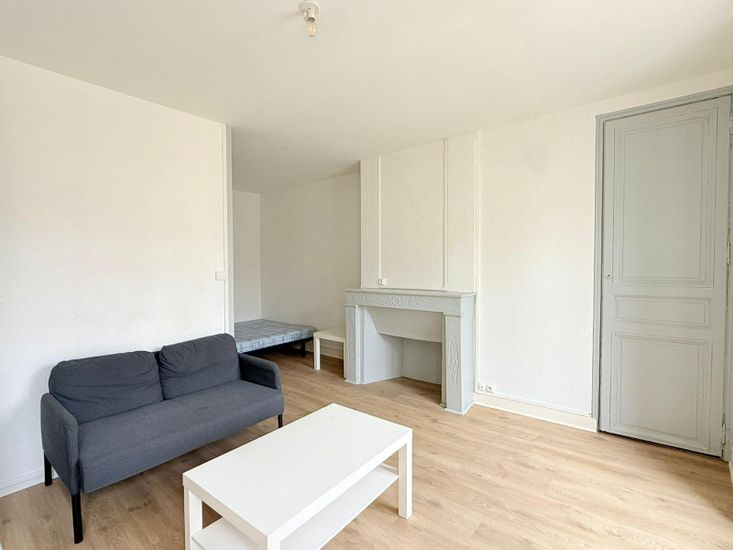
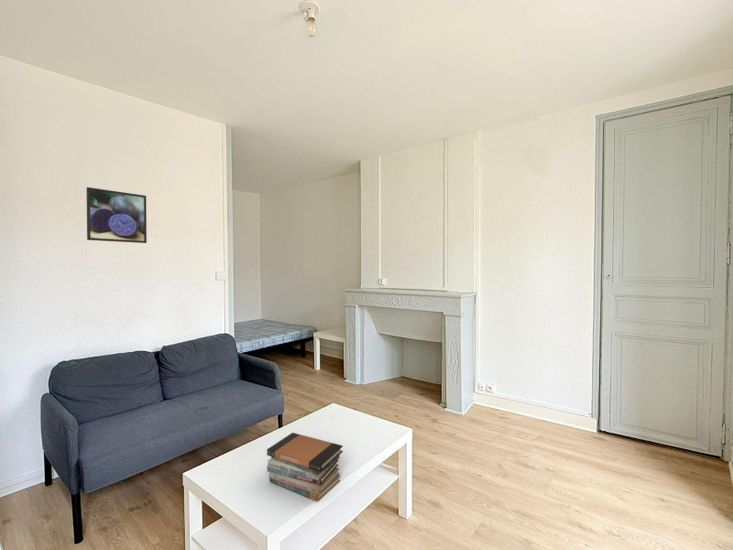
+ book stack [266,432,344,503]
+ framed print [85,186,148,244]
